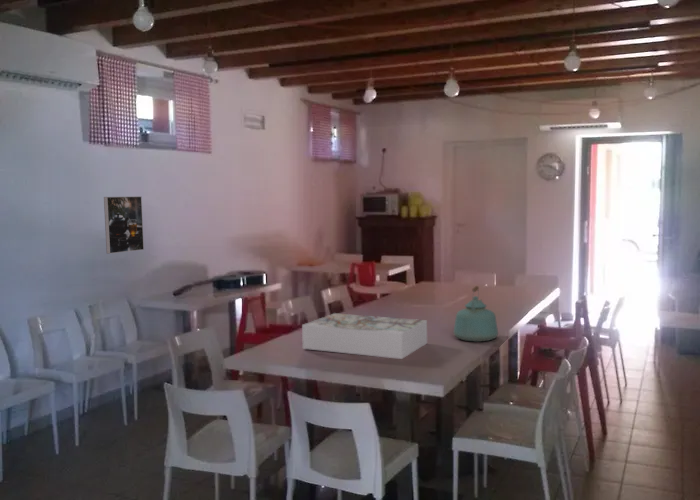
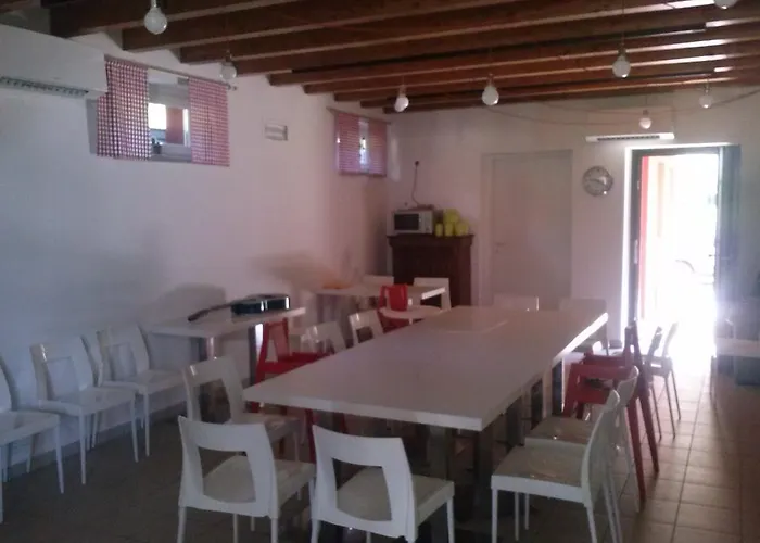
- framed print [103,195,145,255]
- kettle [452,285,499,343]
- board game [301,312,428,360]
